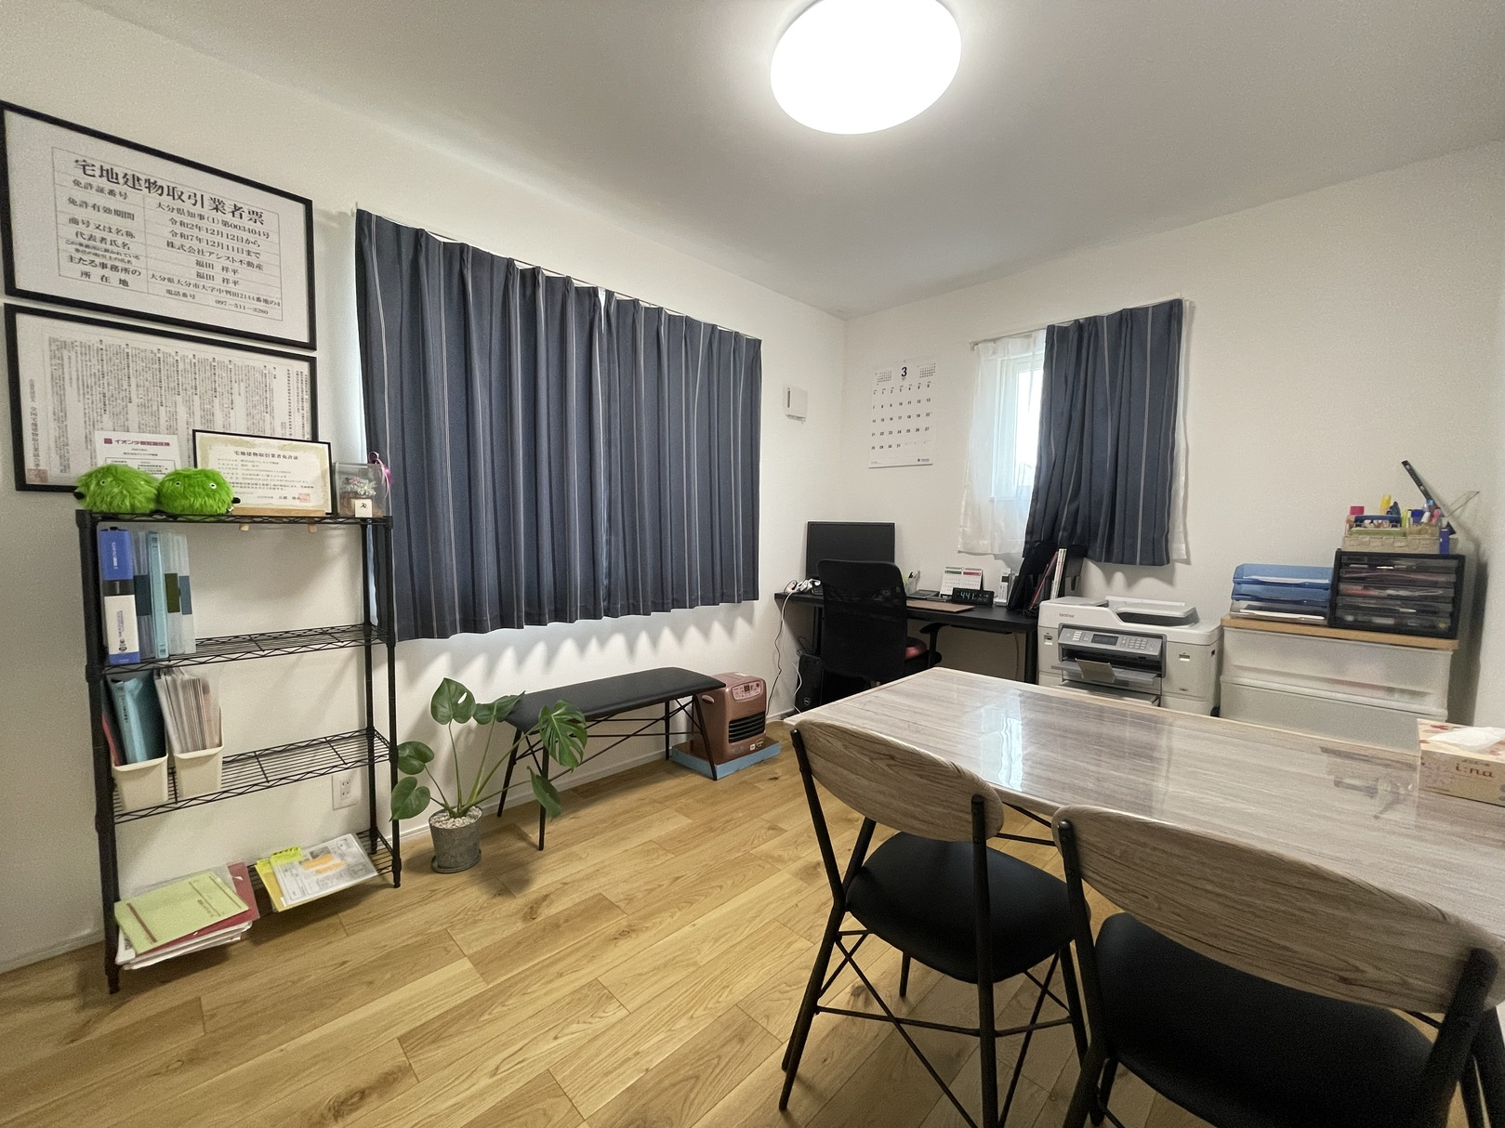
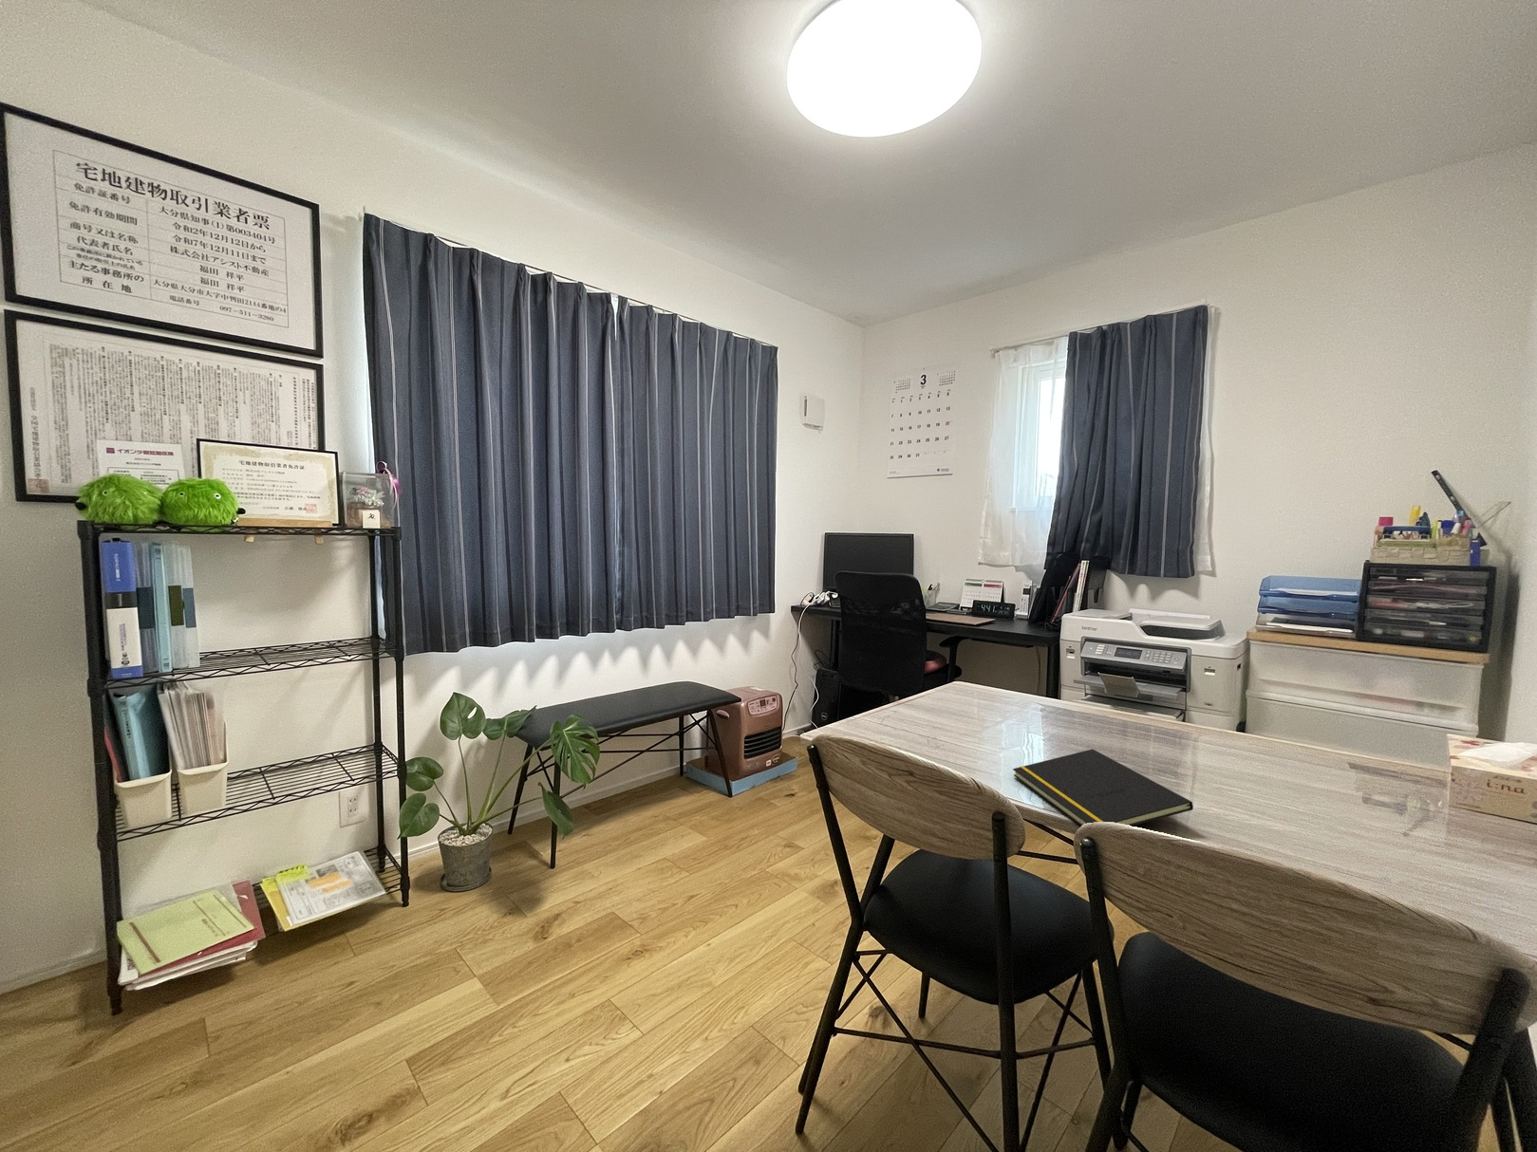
+ notepad [1012,748,1195,826]
